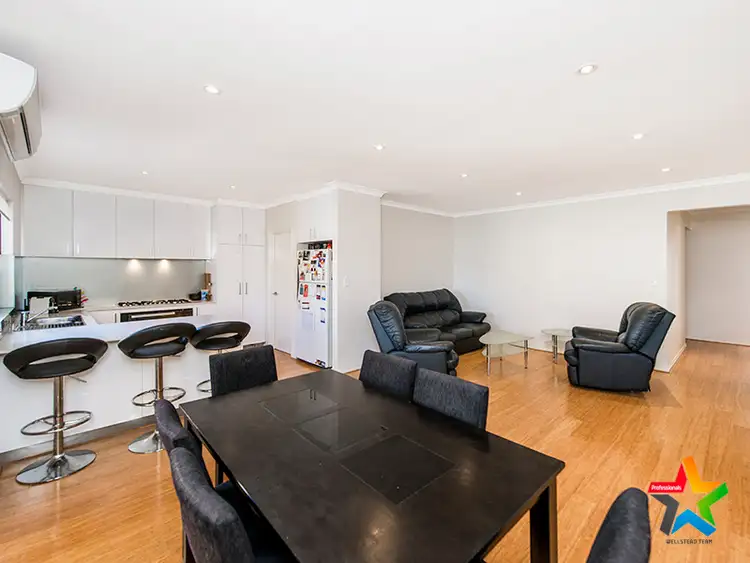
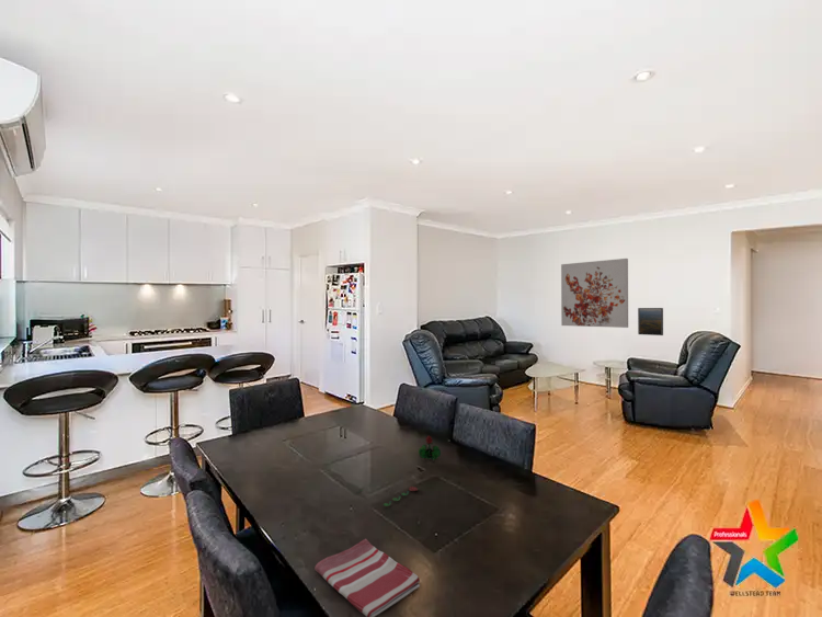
+ dish towel [313,538,421,617]
+ wall art [560,258,629,329]
+ plant [355,435,442,507]
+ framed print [637,307,664,336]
